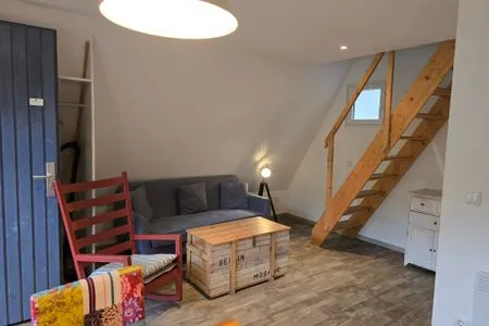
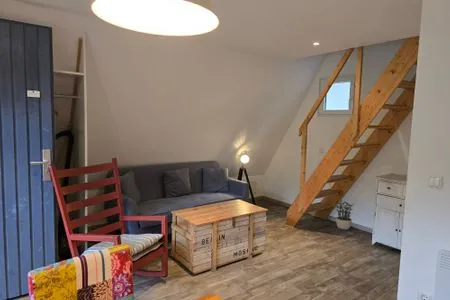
+ potted plant [334,199,355,230]
